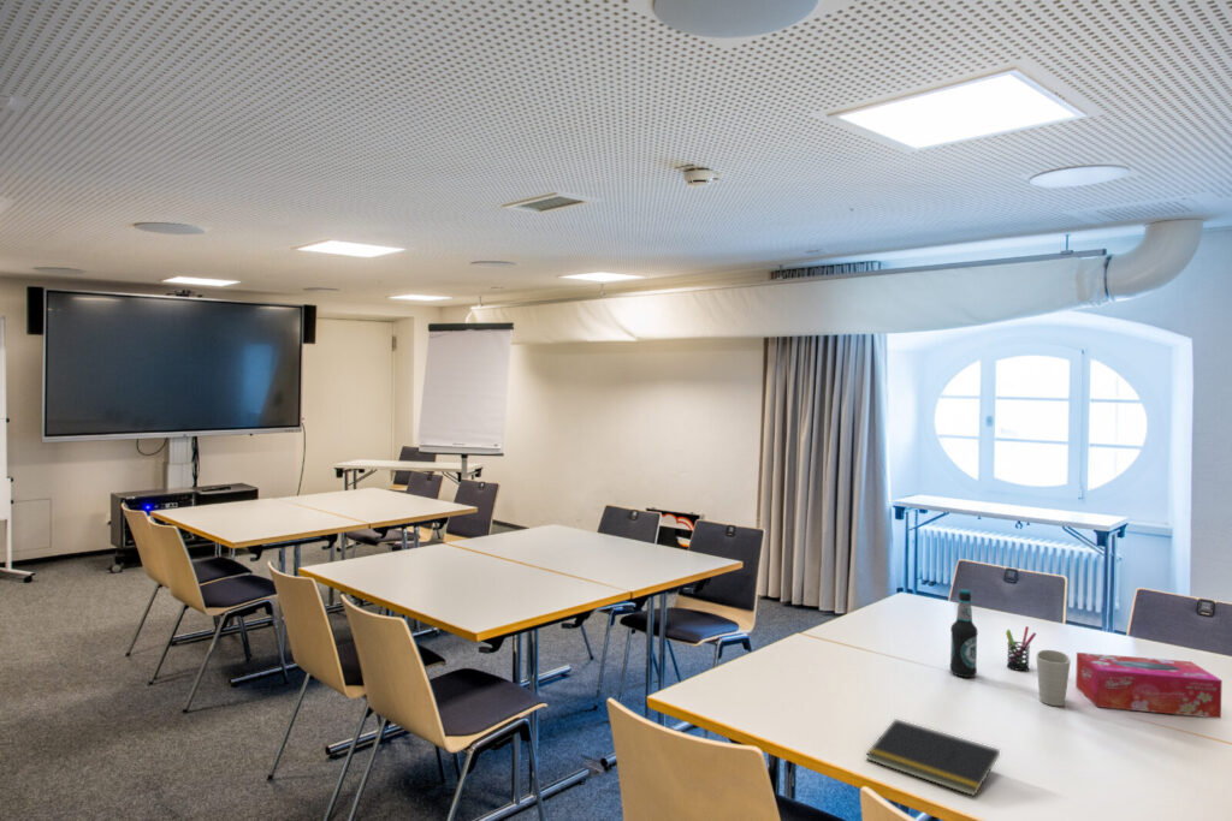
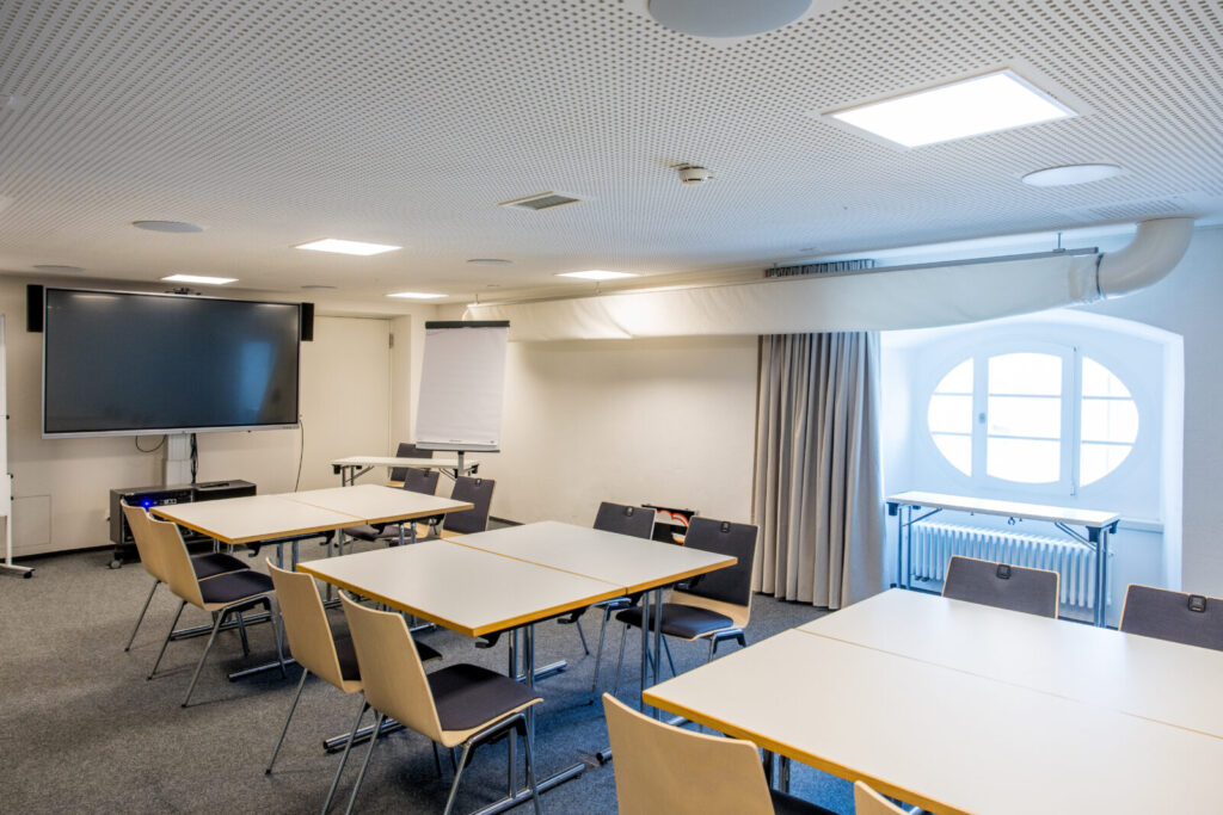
- bottle [949,588,978,678]
- notepad [865,718,1001,798]
- cup [1035,649,1072,707]
- pen holder [1005,625,1037,672]
- tissue box [1074,652,1224,720]
